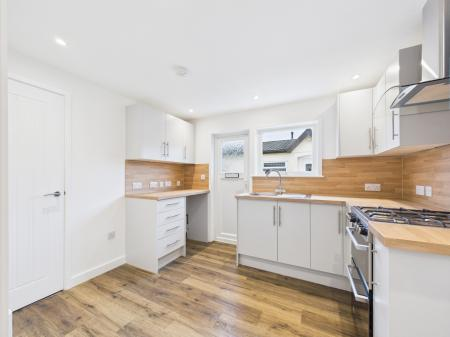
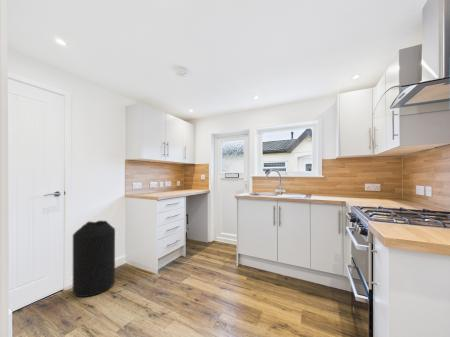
+ trash can [72,220,116,298]
